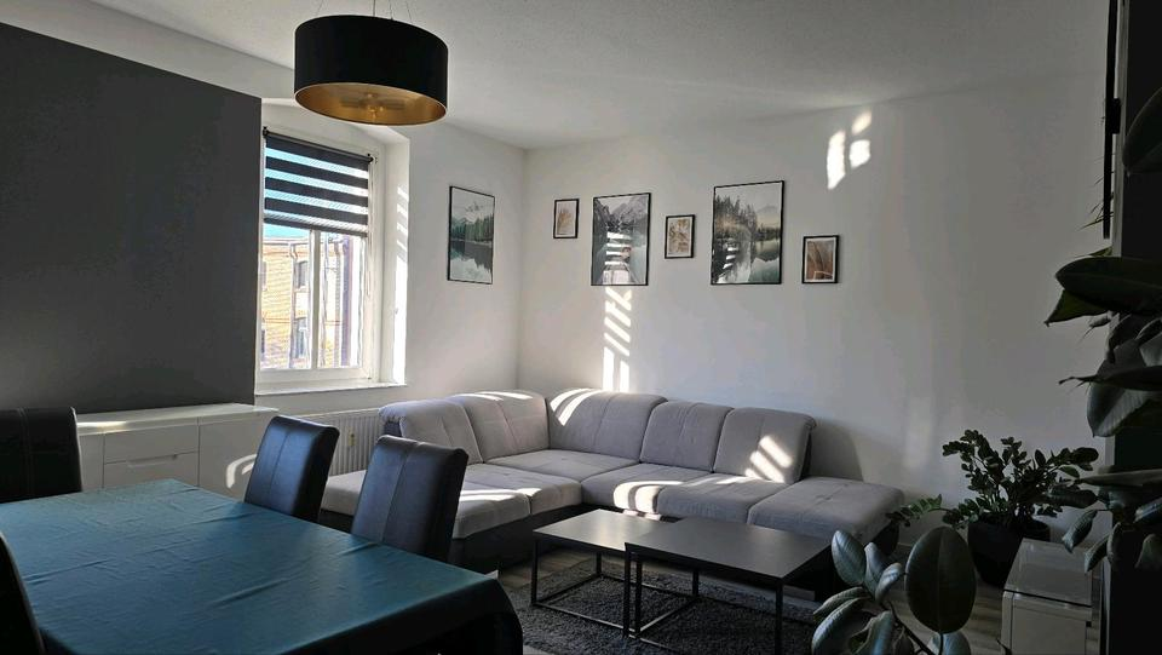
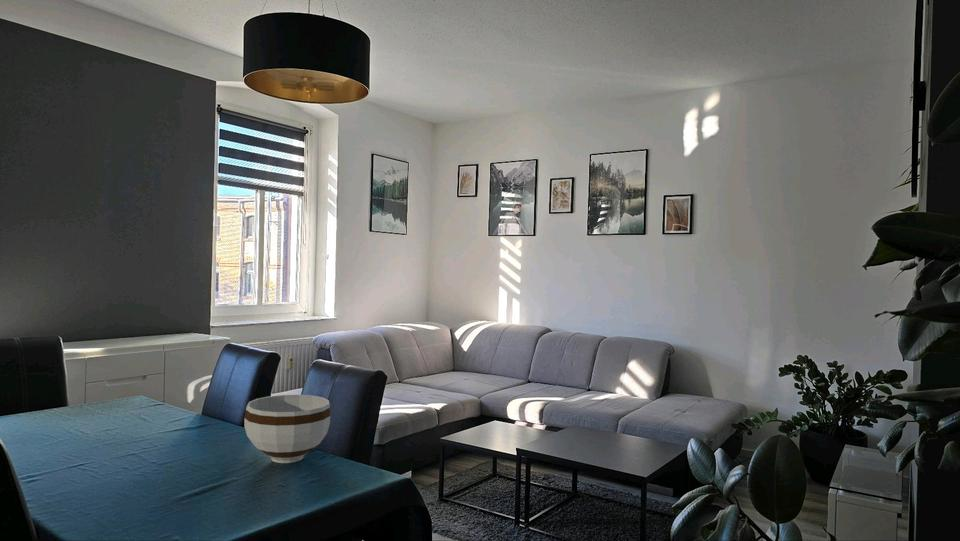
+ bowl [243,394,332,464]
